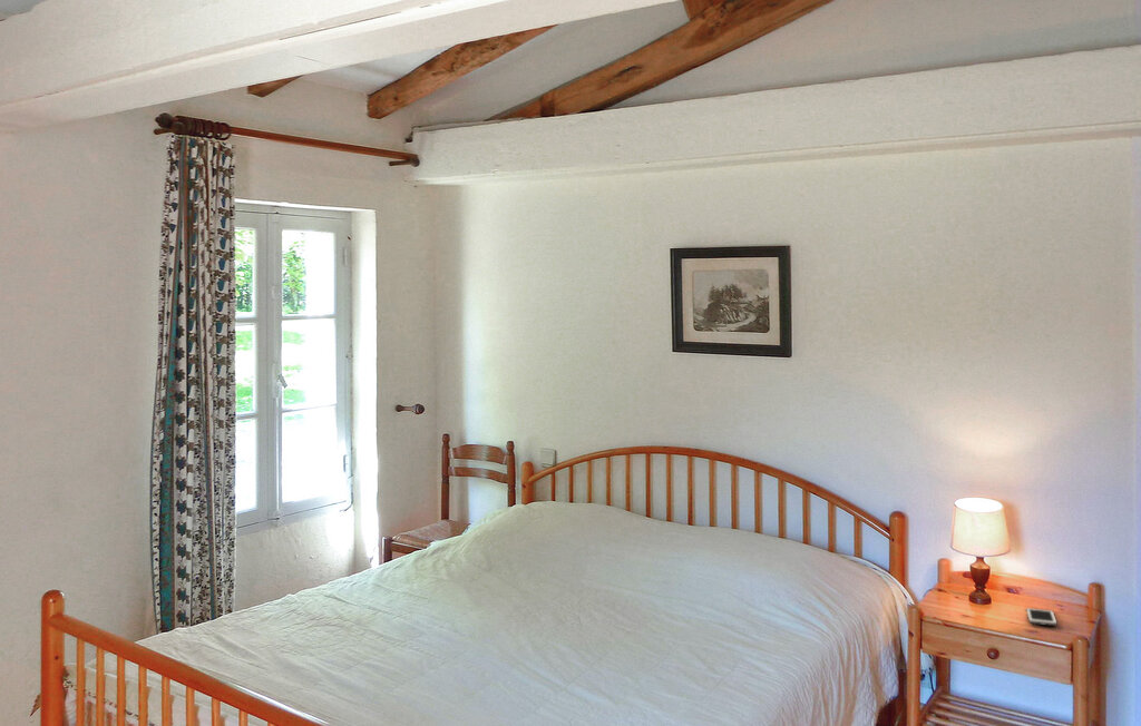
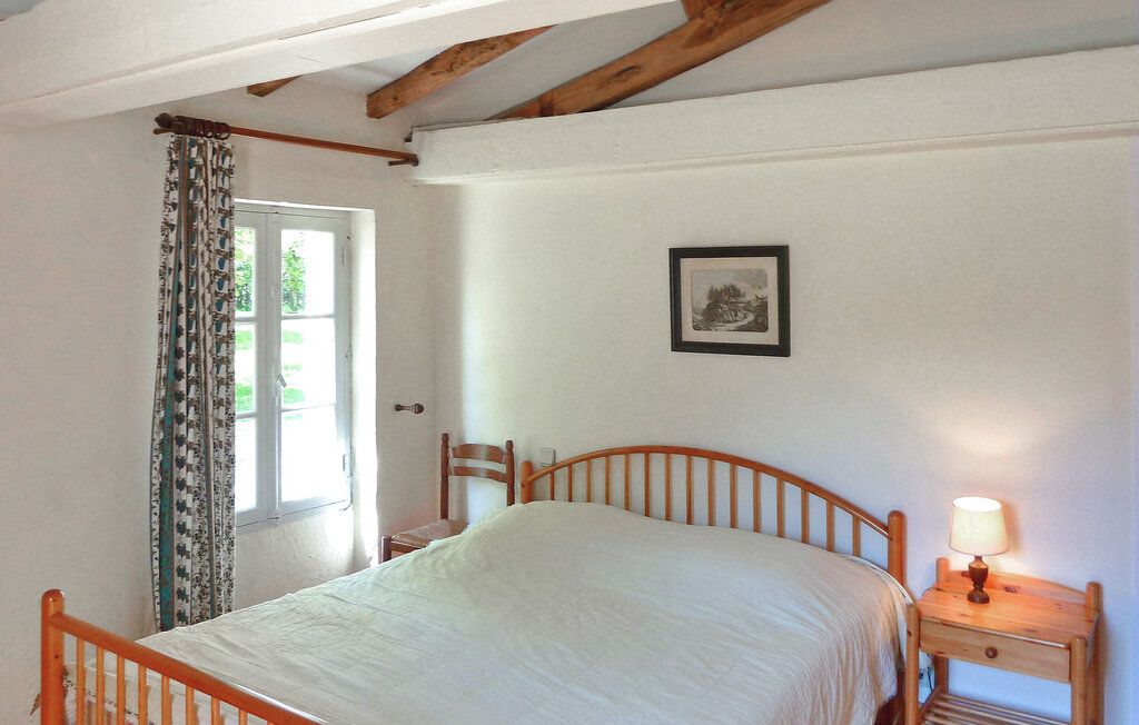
- cell phone [1025,607,1059,627]
